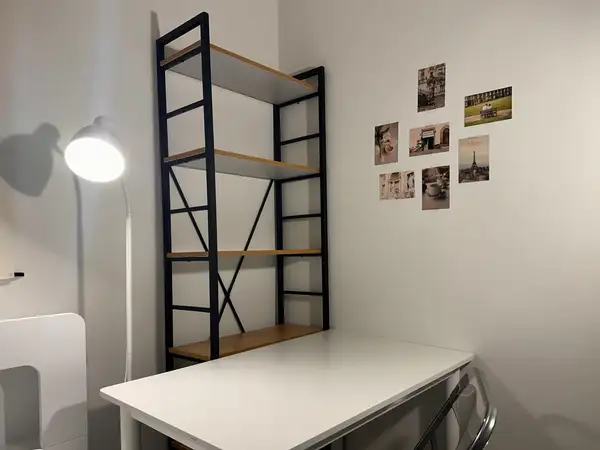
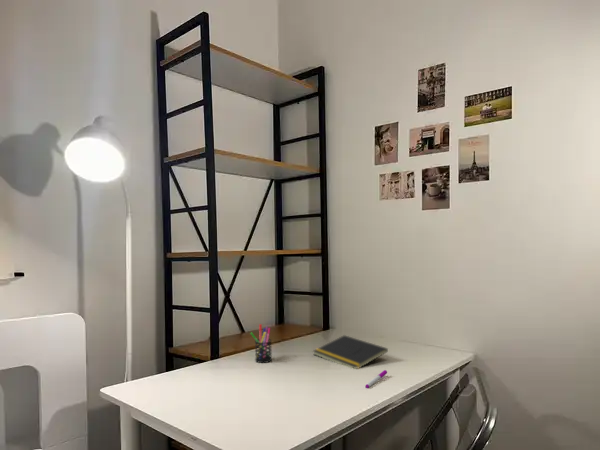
+ pen holder [249,323,273,364]
+ pen [364,369,388,389]
+ notepad [312,334,389,370]
